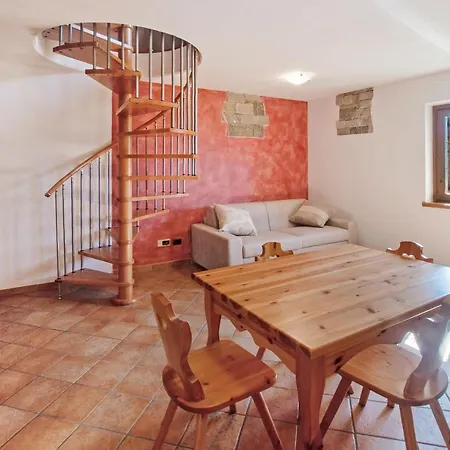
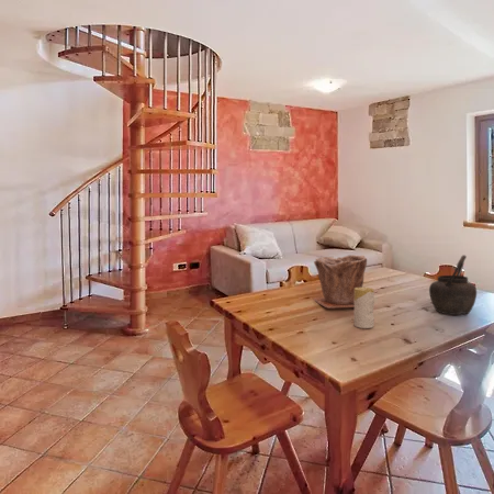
+ candle [352,287,375,329]
+ kettle [428,254,478,316]
+ plant pot [313,254,368,310]
